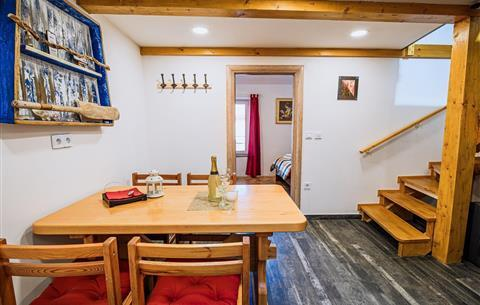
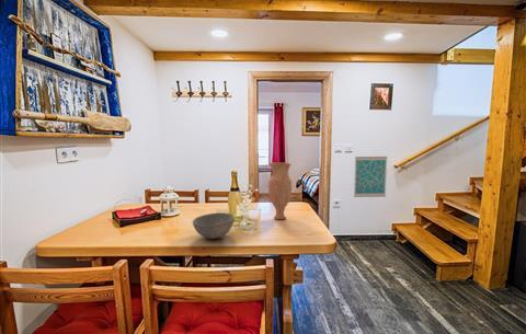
+ vase [267,162,293,220]
+ wall art [353,156,388,198]
+ bowl [192,211,236,240]
